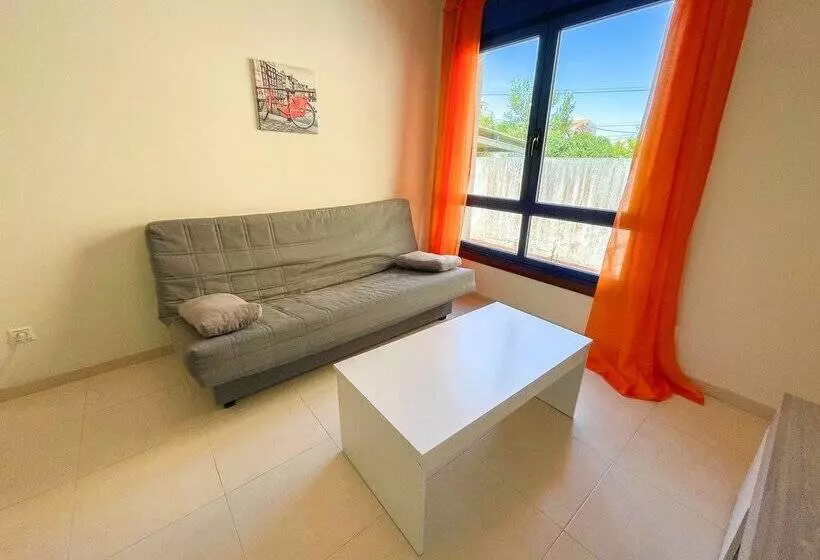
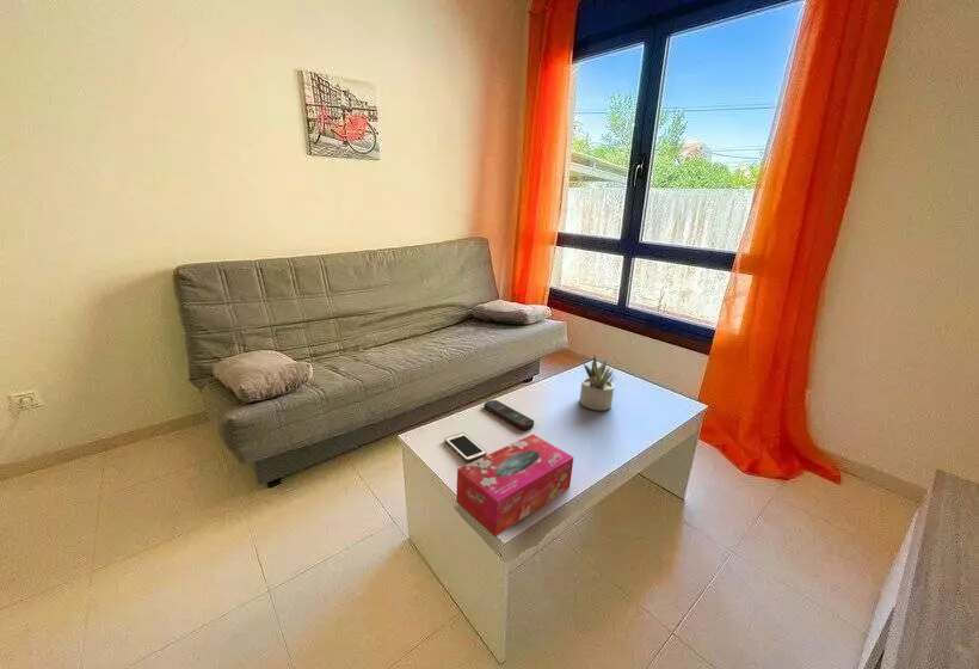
+ tissue box [455,434,574,538]
+ remote control [484,399,535,430]
+ cell phone [443,431,488,464]
+ succulent plant [578,355,618,411]
